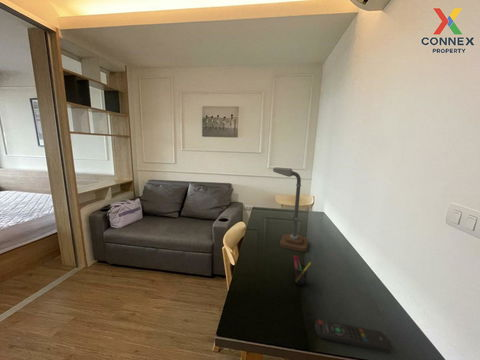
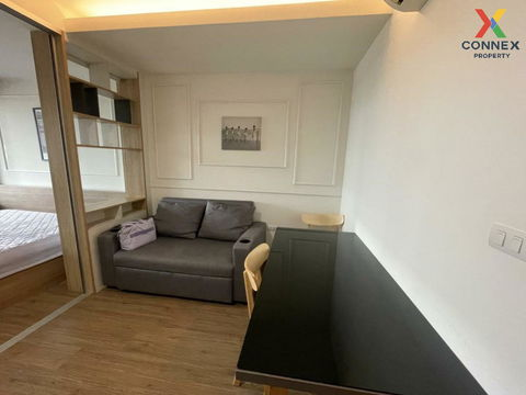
- pen holder [291,254,312,287]
- remote control [314,318,392,354]
- desk lamp [272,166,309,253]
